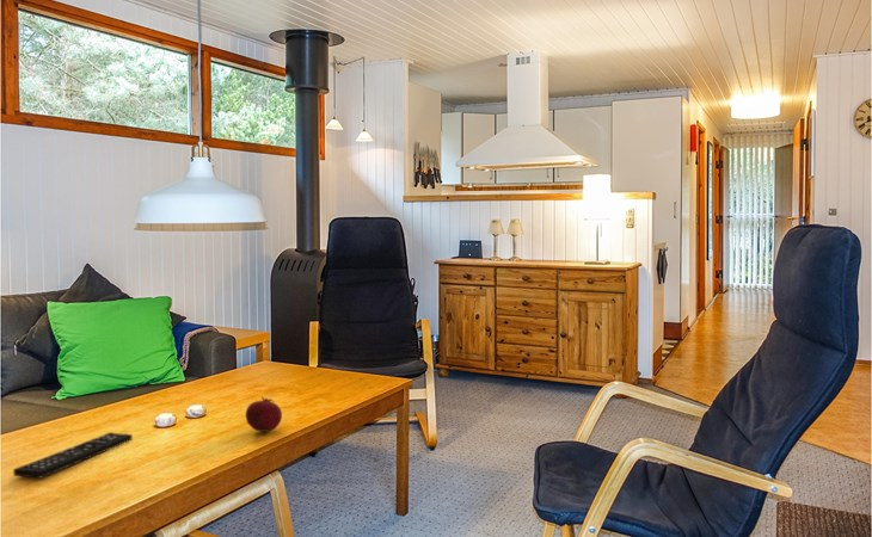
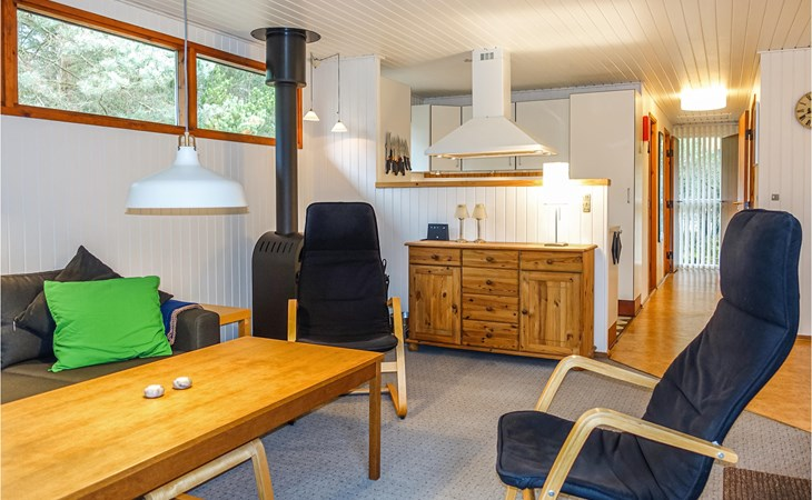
- fruit [245,395,283,433]
- remote control [12,431,134,480]
